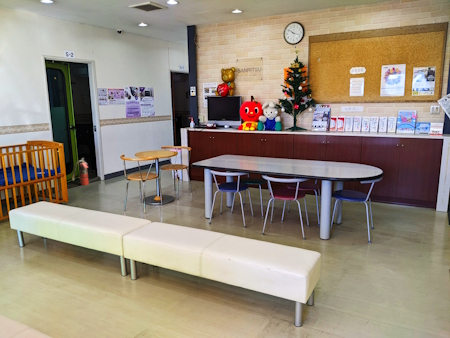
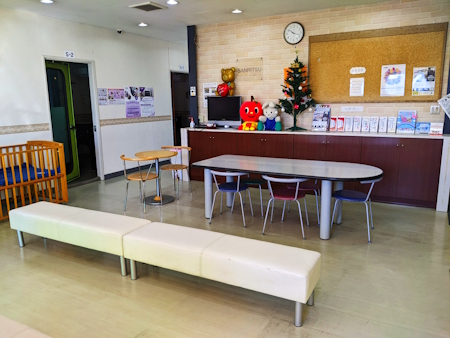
- fire extinguisher [71,157,90,186]
